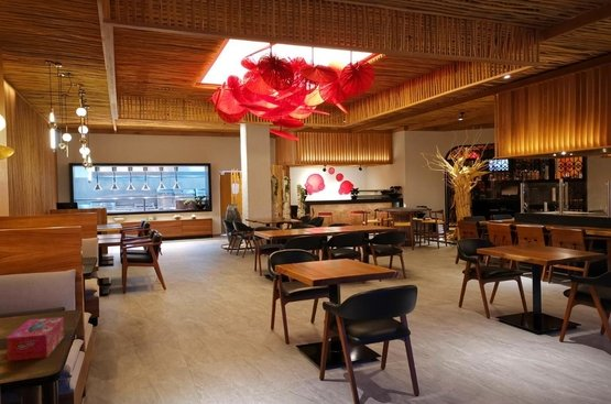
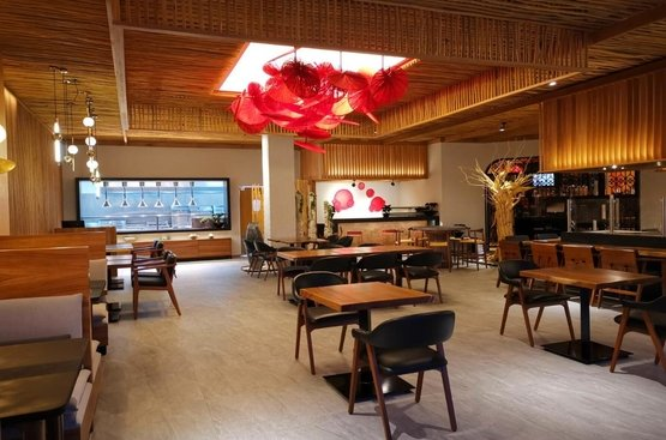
- tissue box [6,316,65,362]
